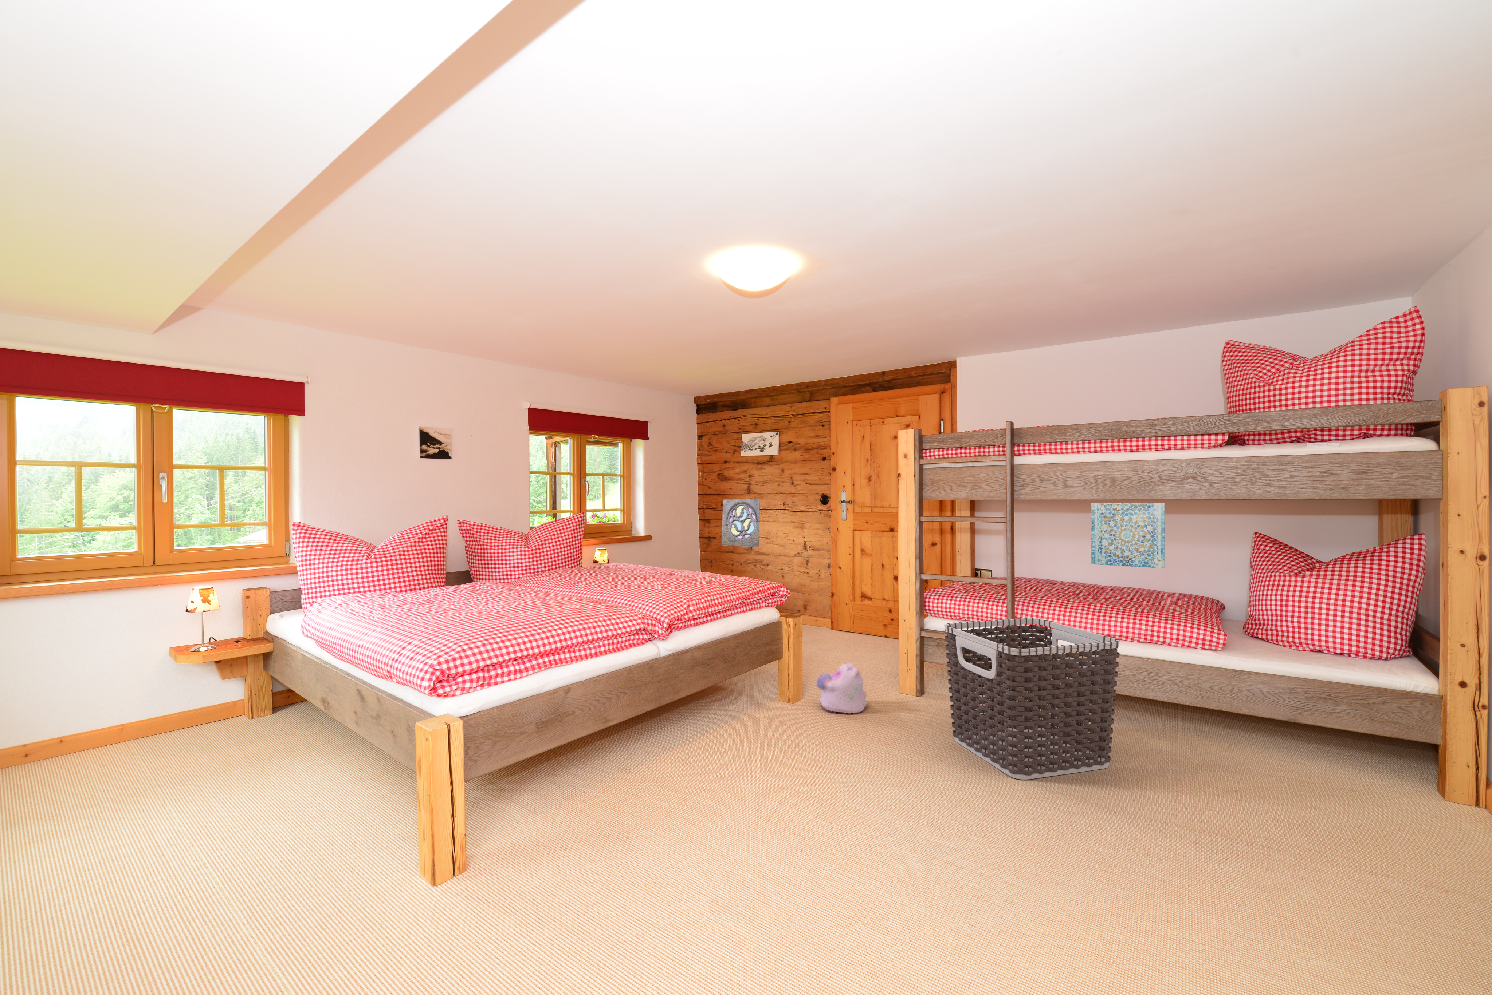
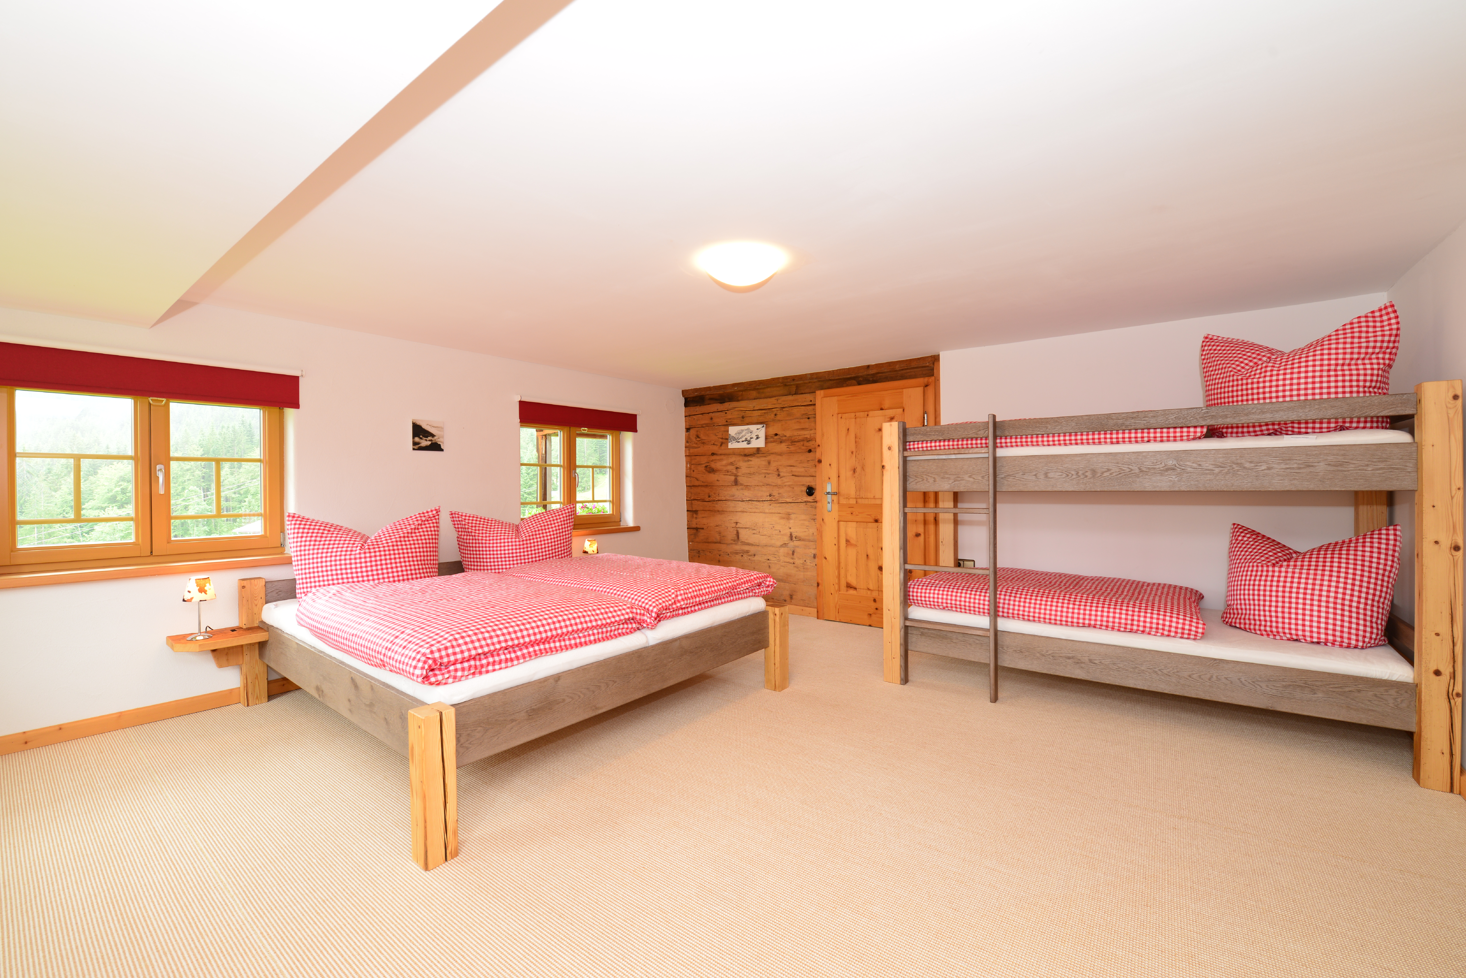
- wall art [1091,502,1165,569]
- plush toy [815,663,868,714]
- wall ornament [721,499,761,547]
- clothes hamper [944,617,1120,780]
